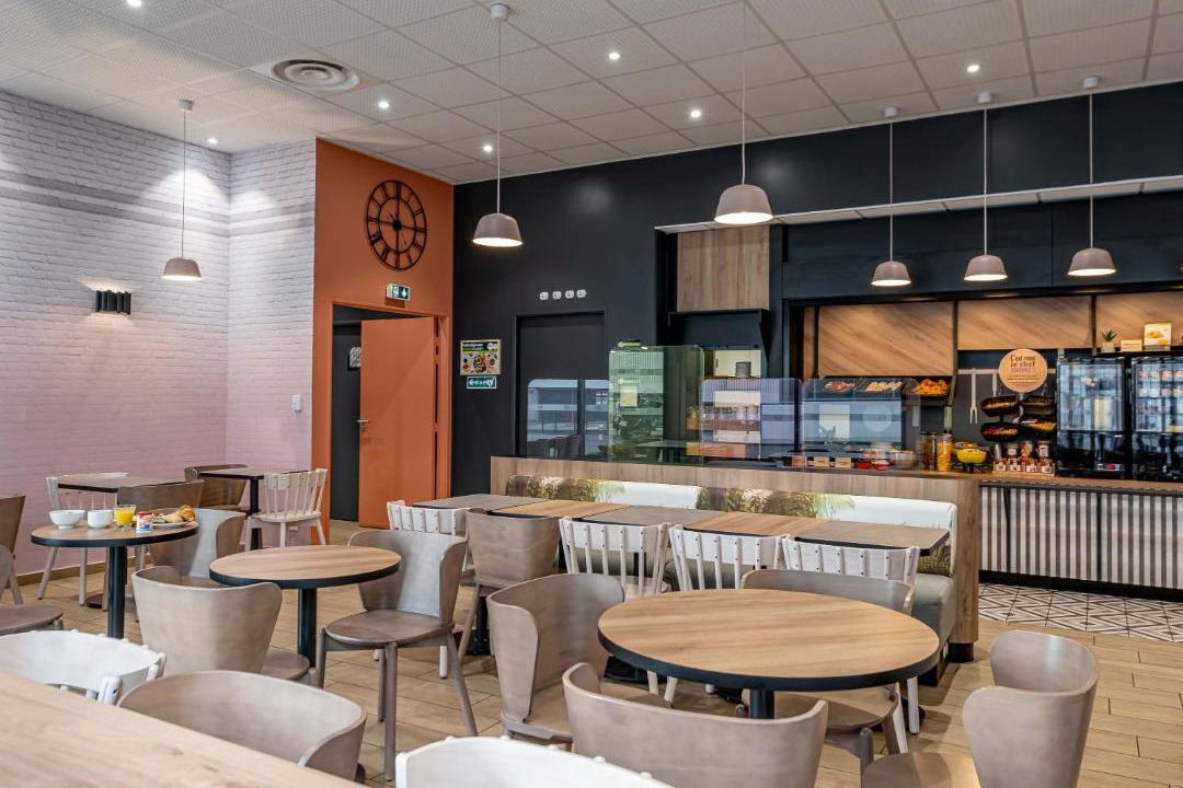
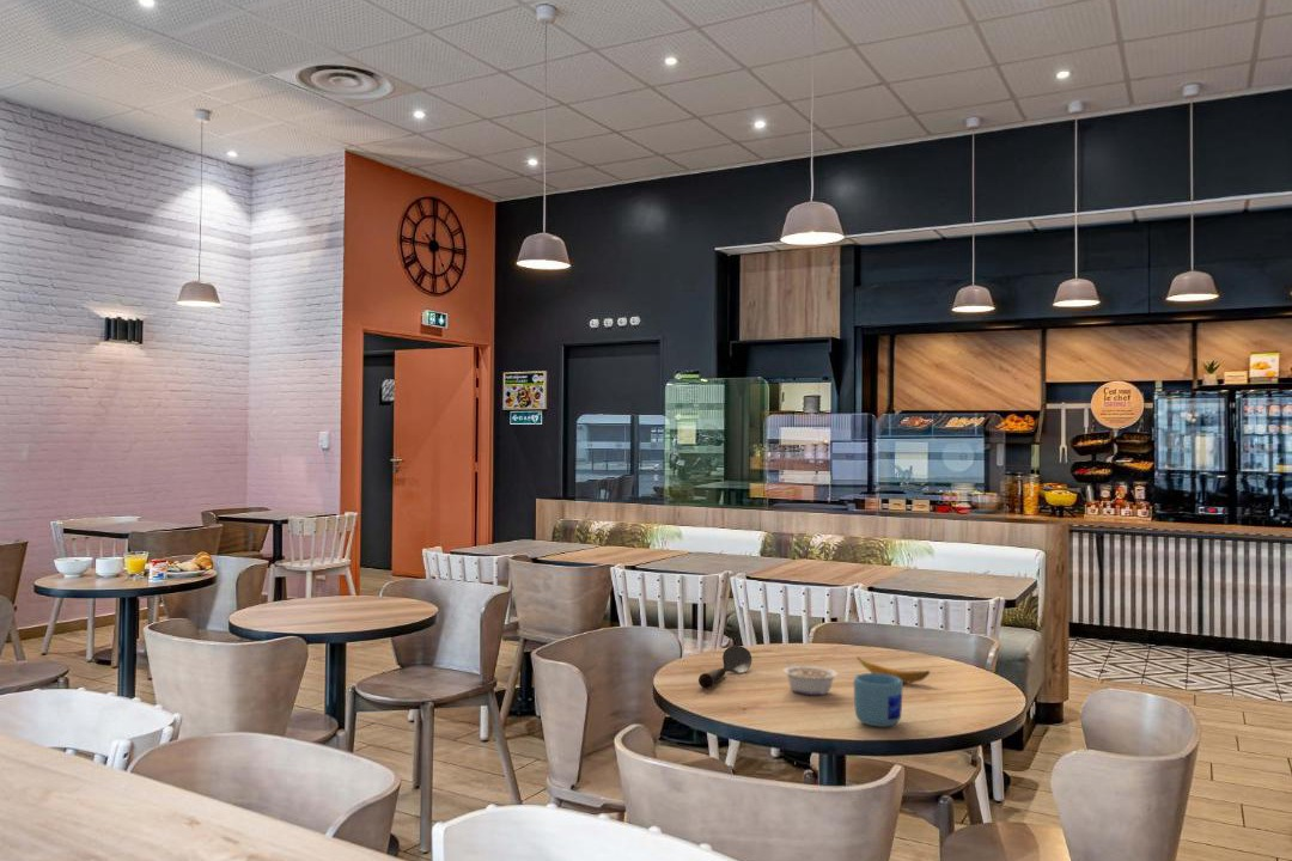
+ legume [782,659,839,696]
+ spoon [697,645,752,689]
+ banana [855,655,931,684]
+ mug [853,672,904,728]
